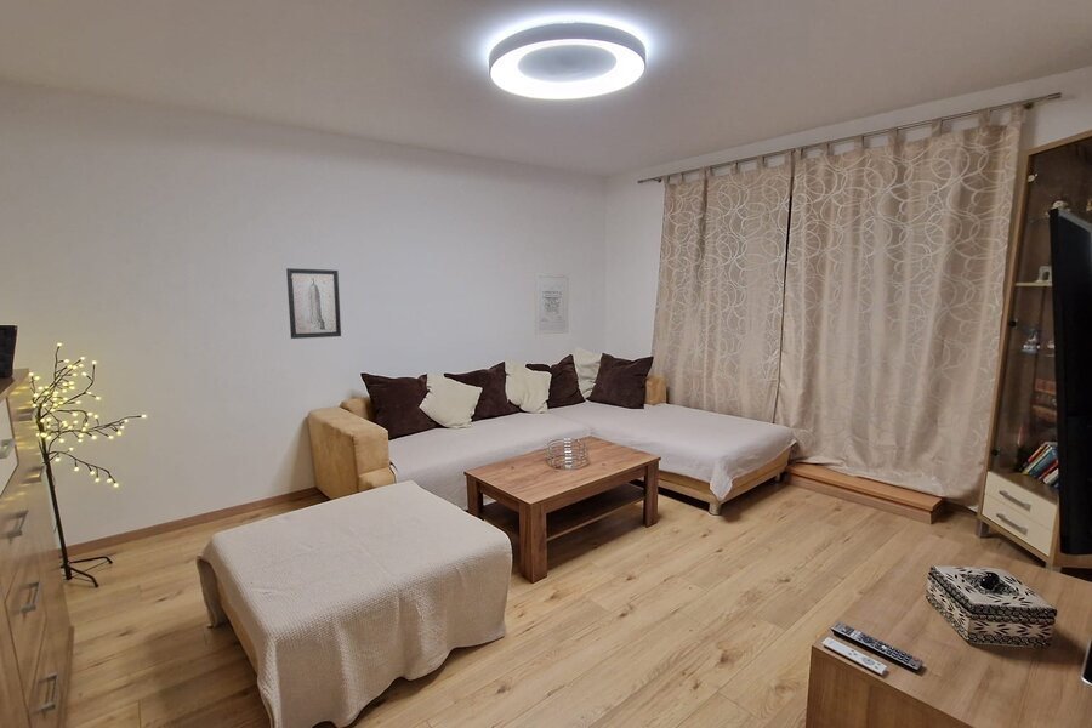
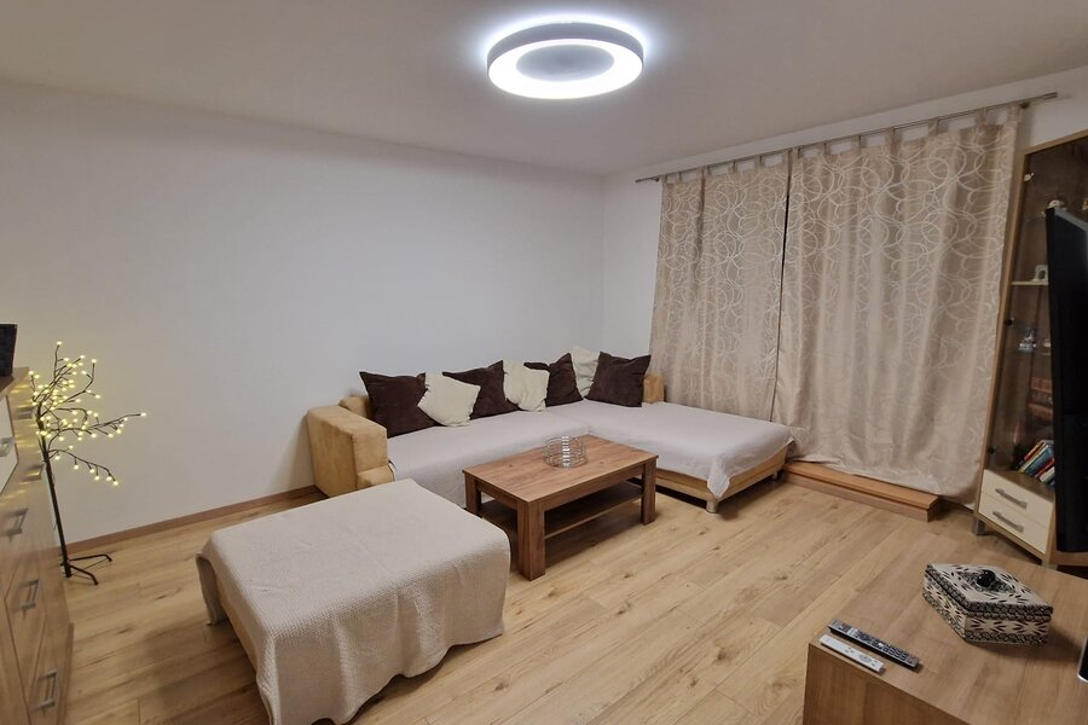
- wall art [534,272,570,336]
- wall art [285,267,342,340]
